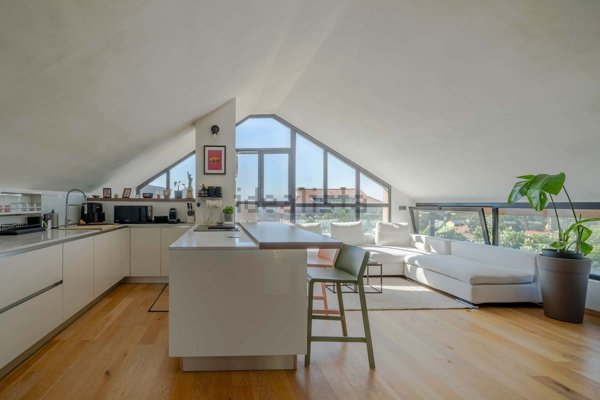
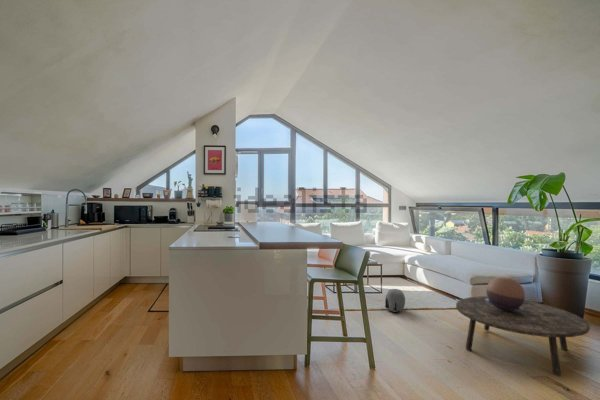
+ coffee table [455,295,591,377]
+ decorative bowl [485,275,526,311]
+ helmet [384,288,406,313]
